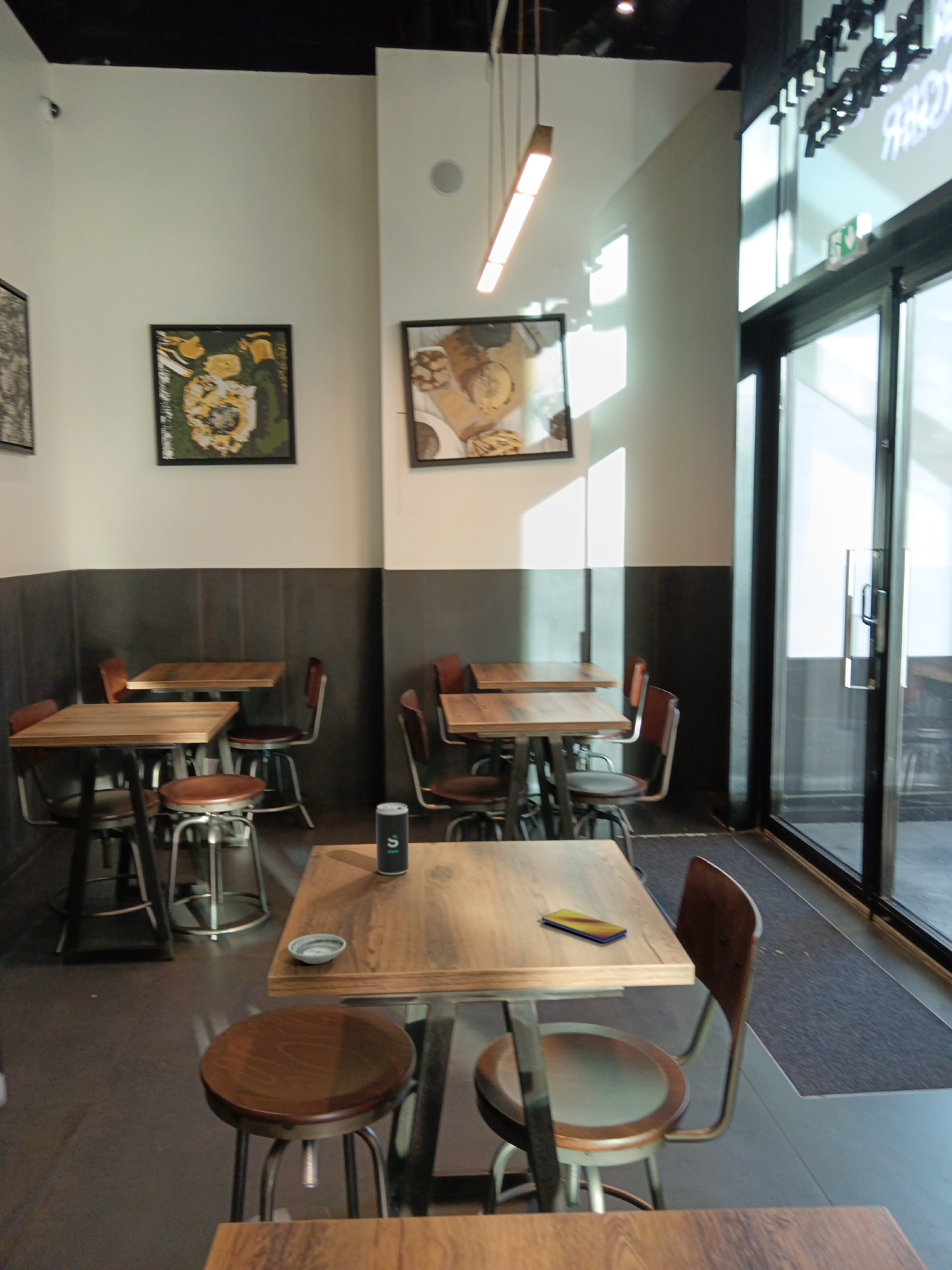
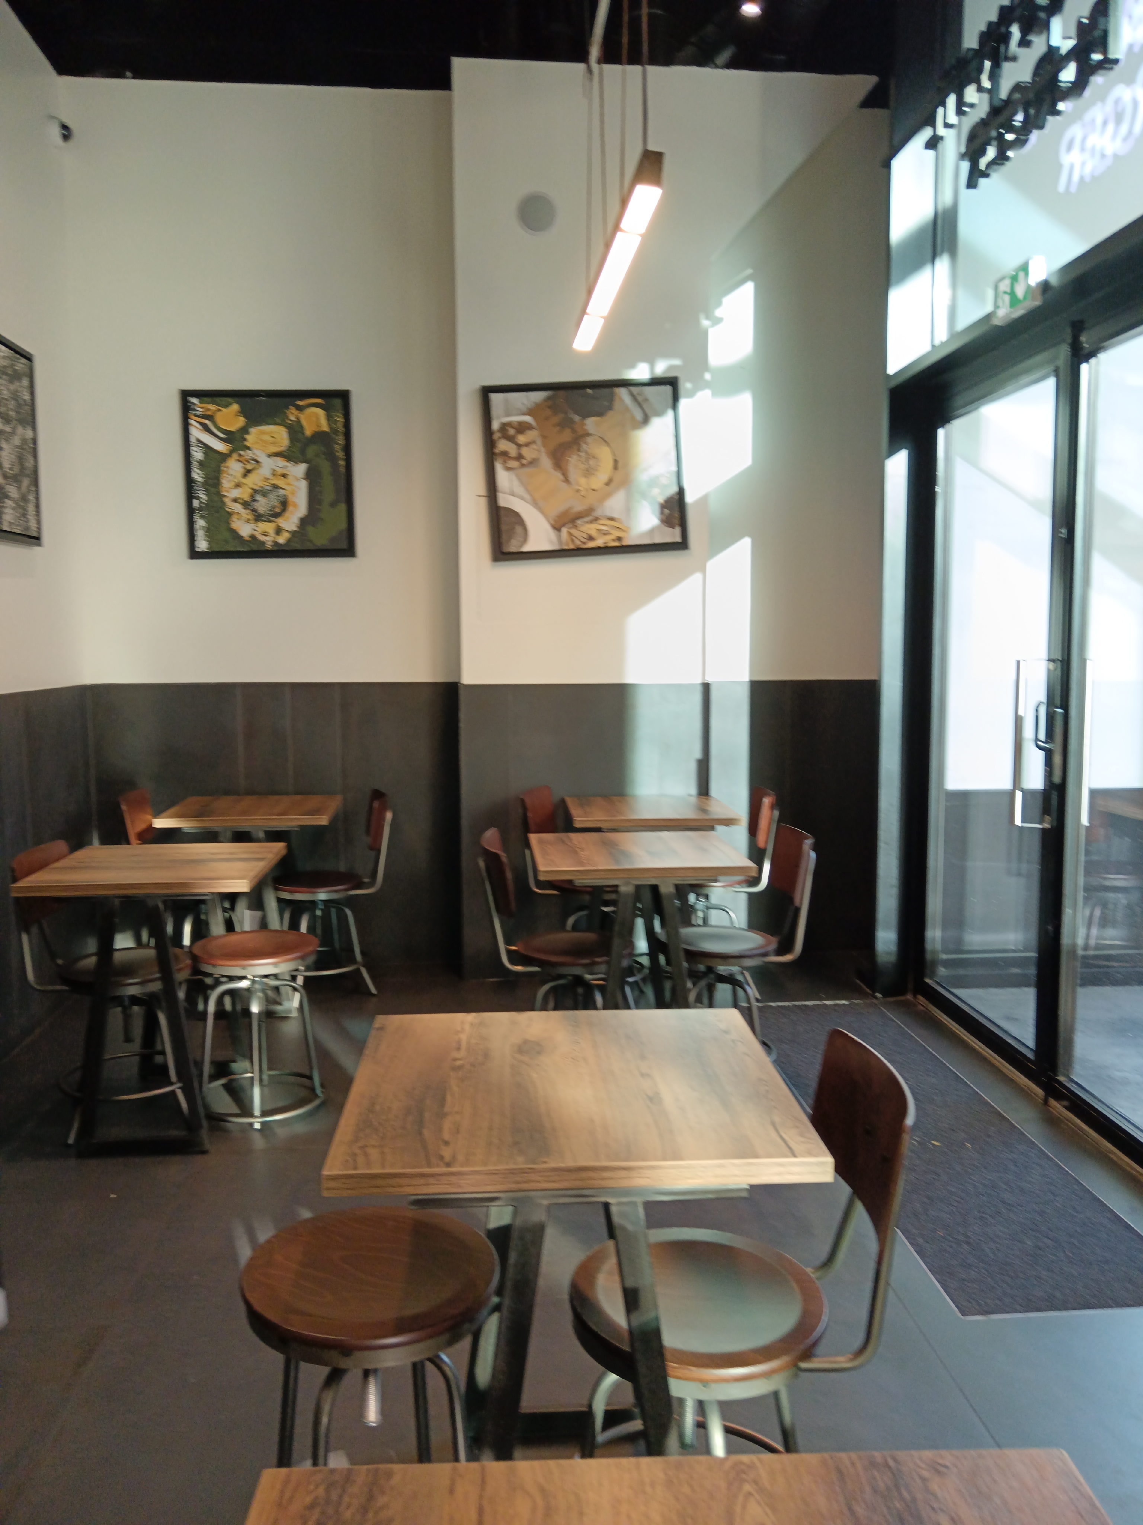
- saucer [287,934,346,964]
- beverage can [376,802,409,875]
- smartphone [541,909,628,943]
